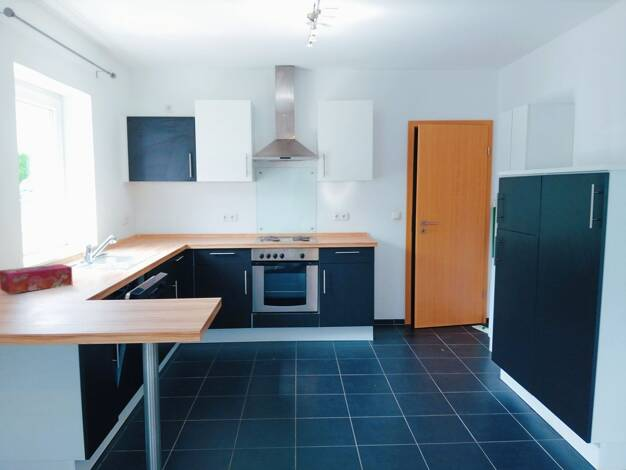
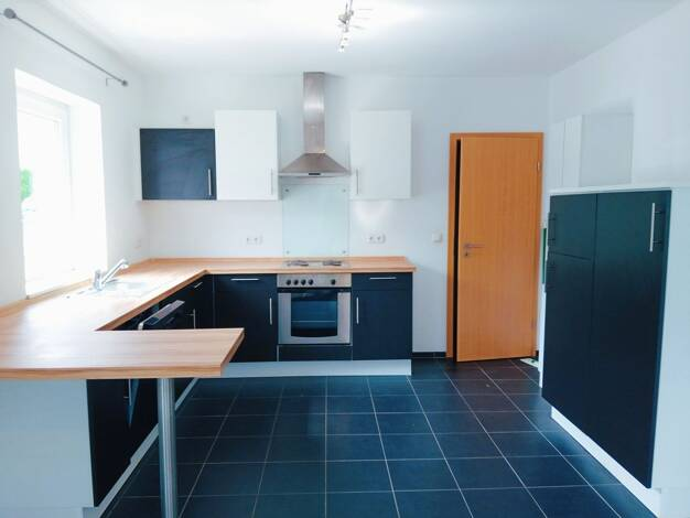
- tissue box [0,263,74,295]
